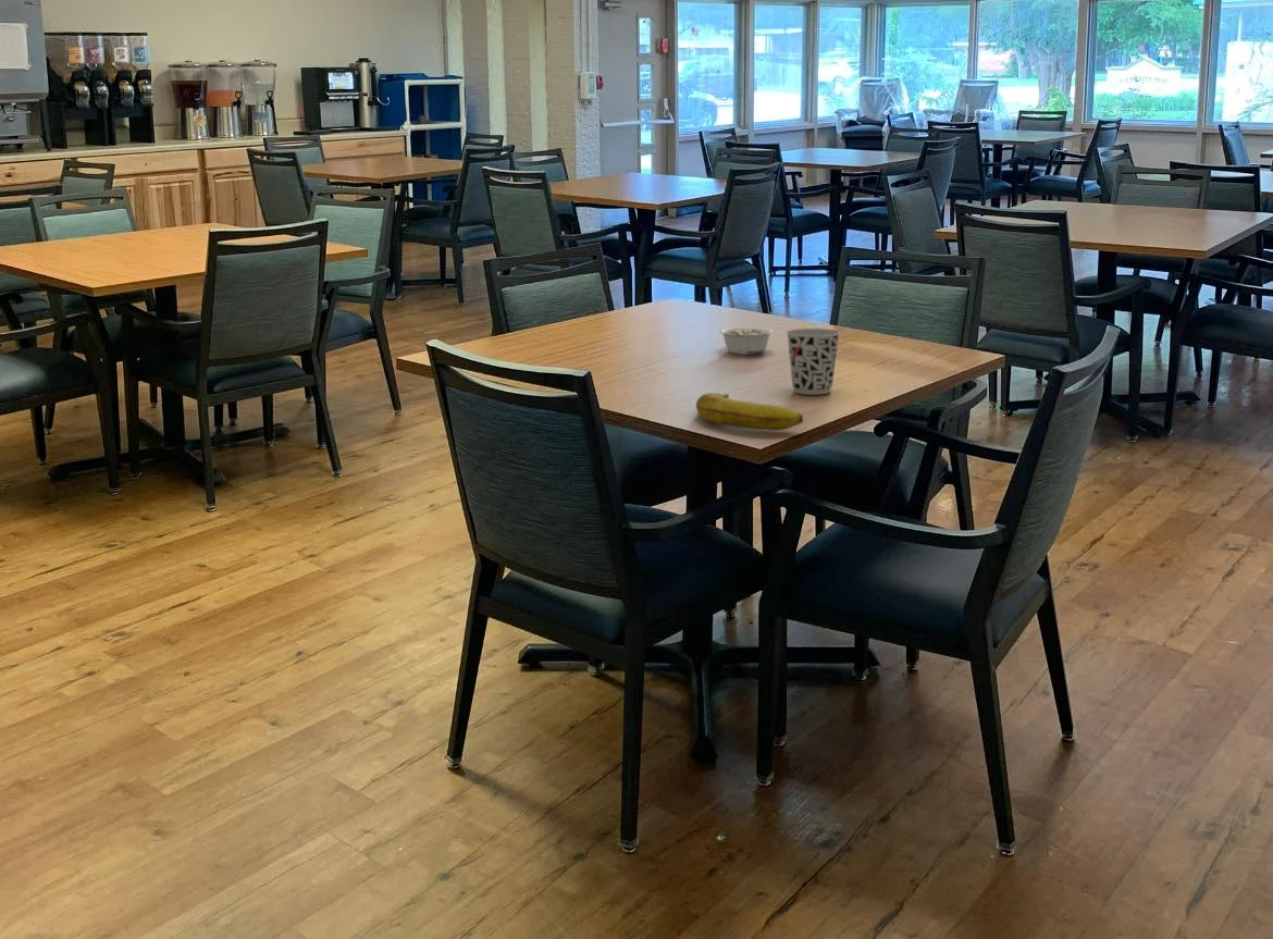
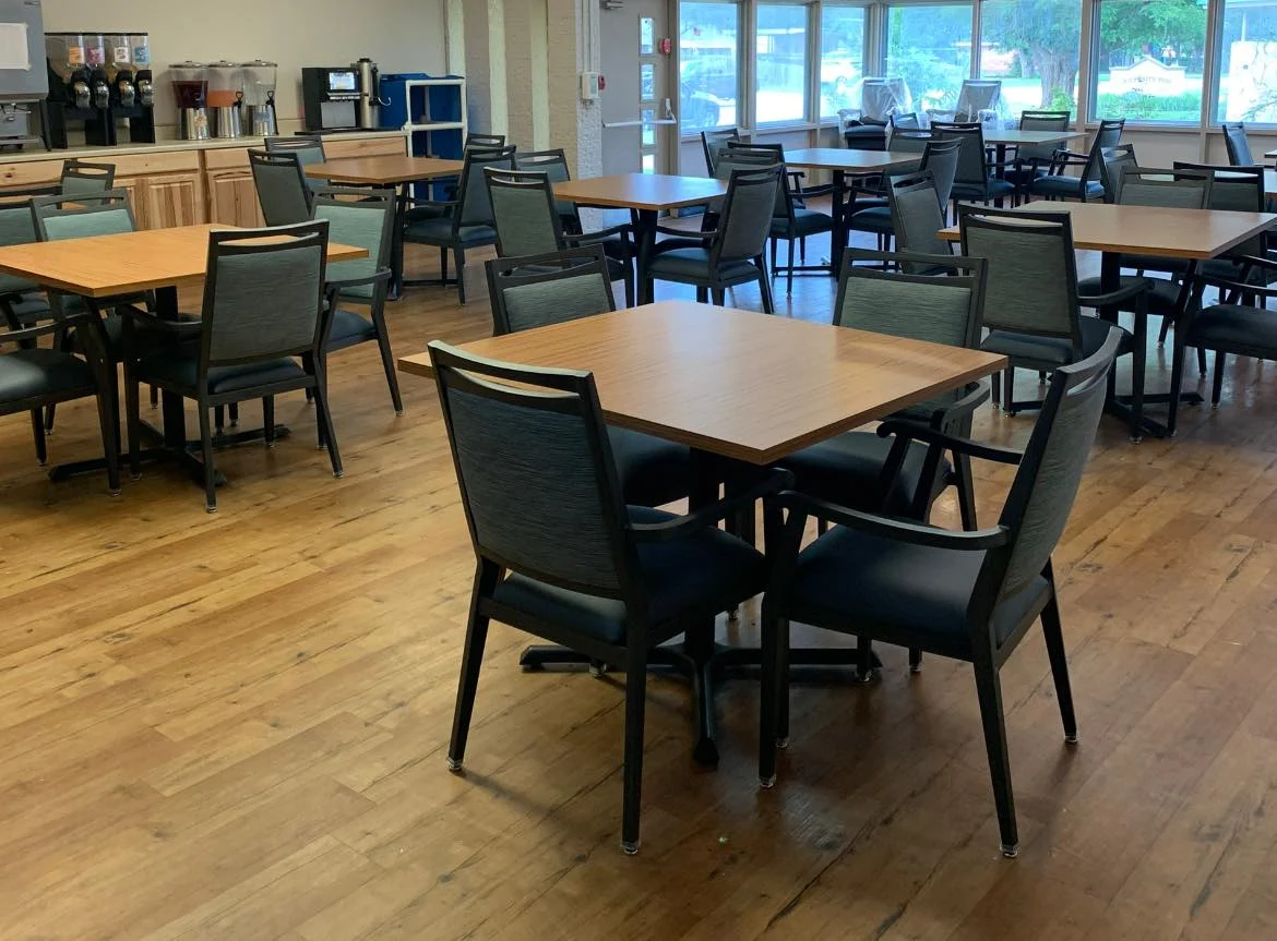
- cup [786,328,841,396]
- banana [695,392,804,432]
- legume [718,325,775,356]
